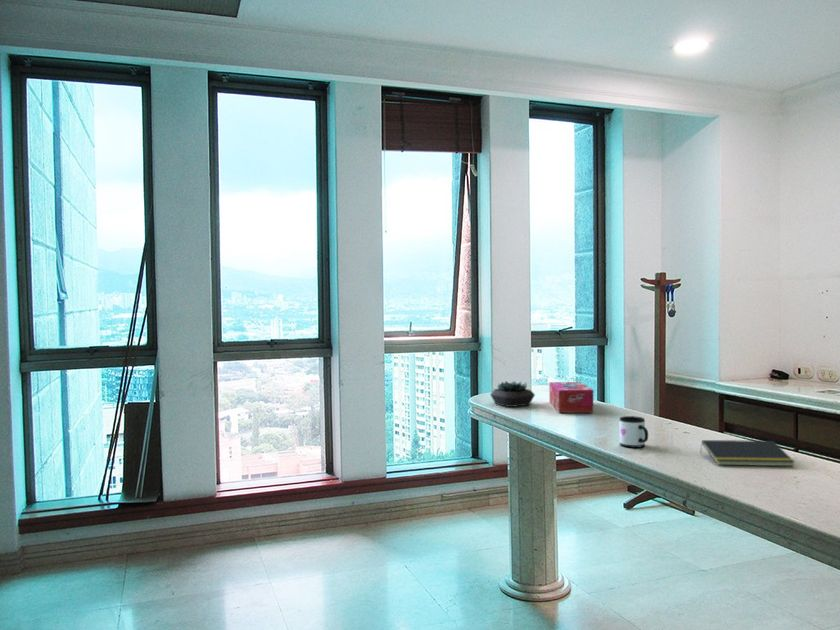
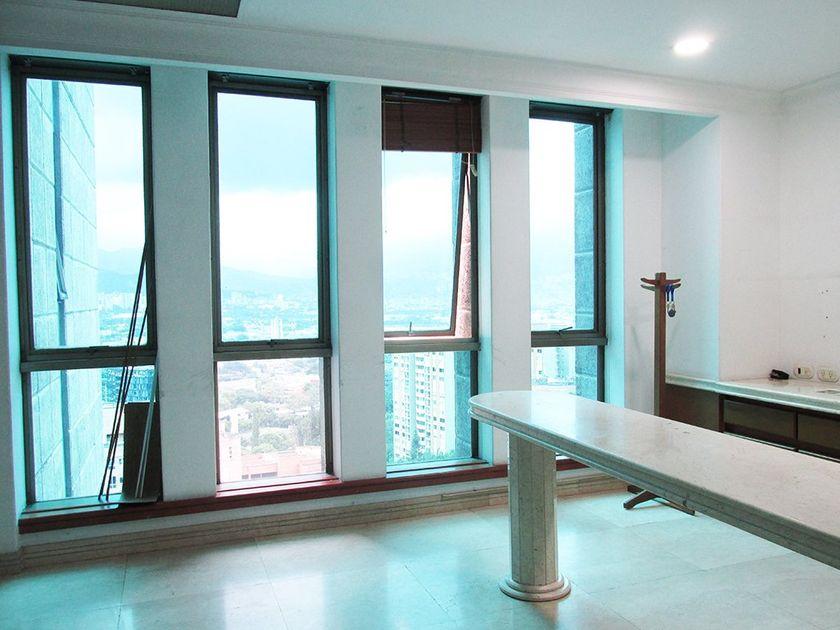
- tissue box [548,381,595,413]
- mug [619,415,649,449]
- notepad [699,439,796,467]
- succulent plant [489,380,536,408]
